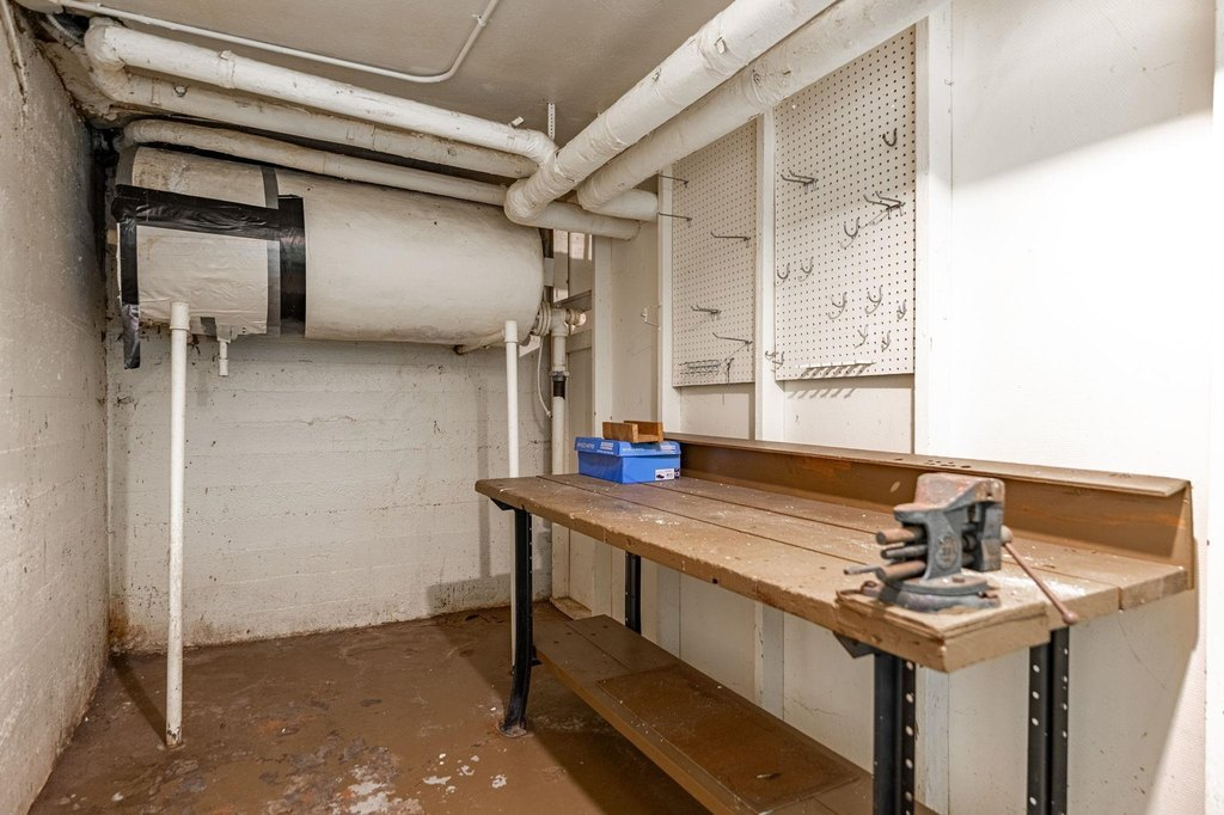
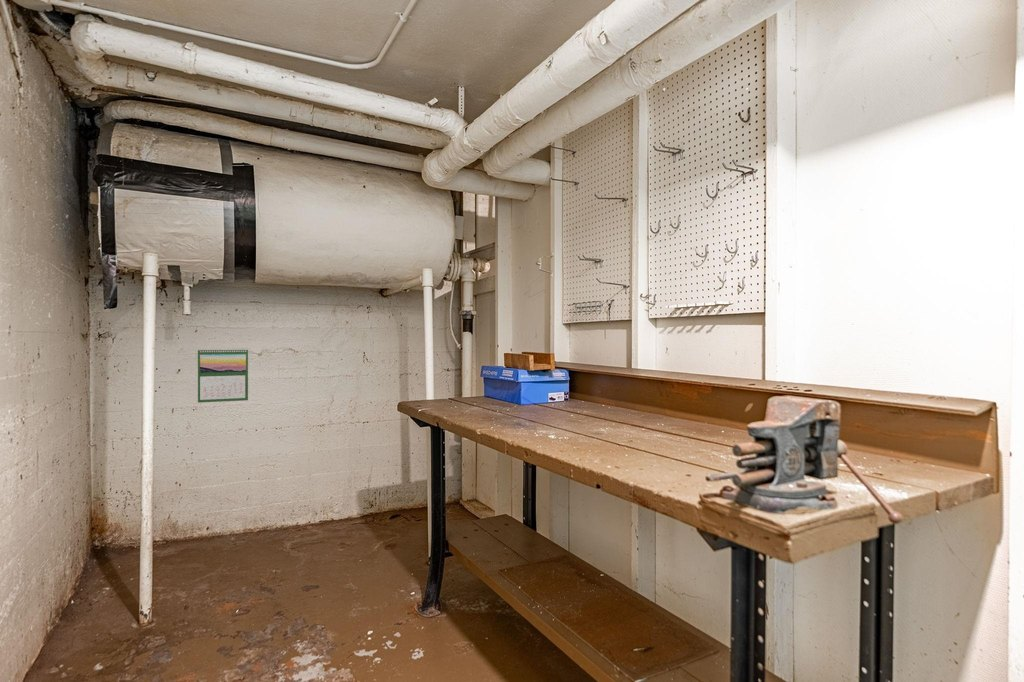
+ calendar [197,346,249,404]
